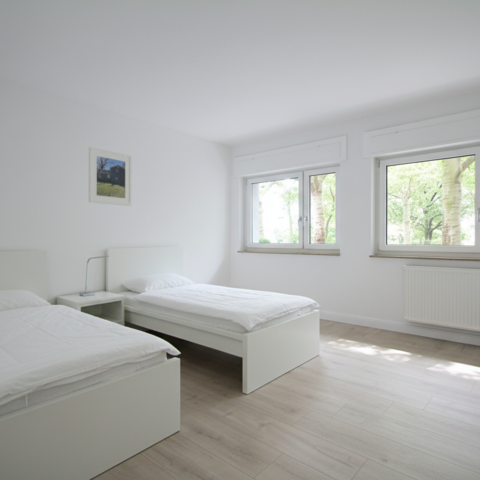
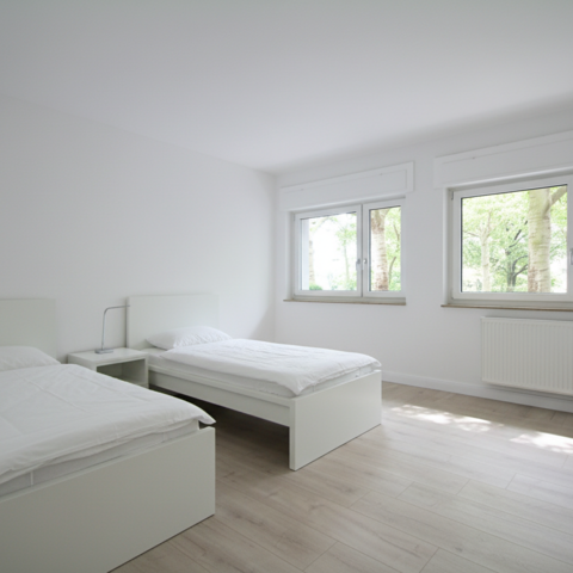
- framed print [88,146,133,207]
